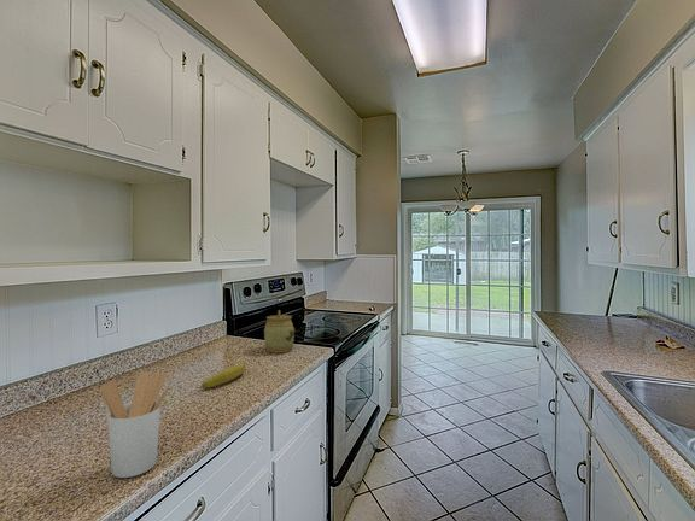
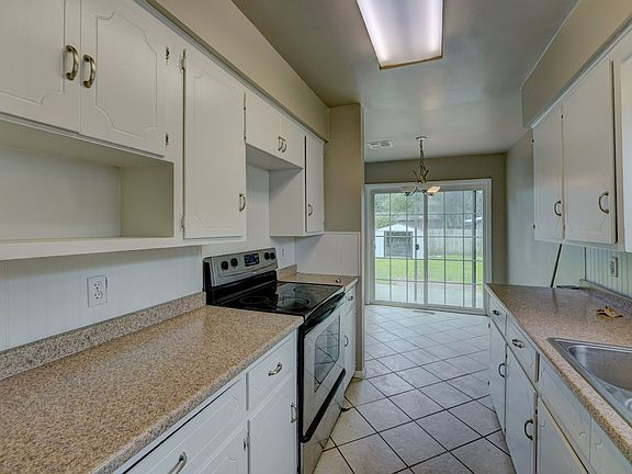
- fruit [200,363,246,390]
- utensil holder [100,370,171,479]
- jar [263,309,296,355]
